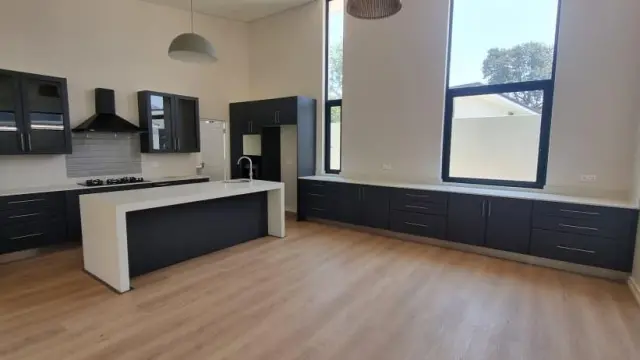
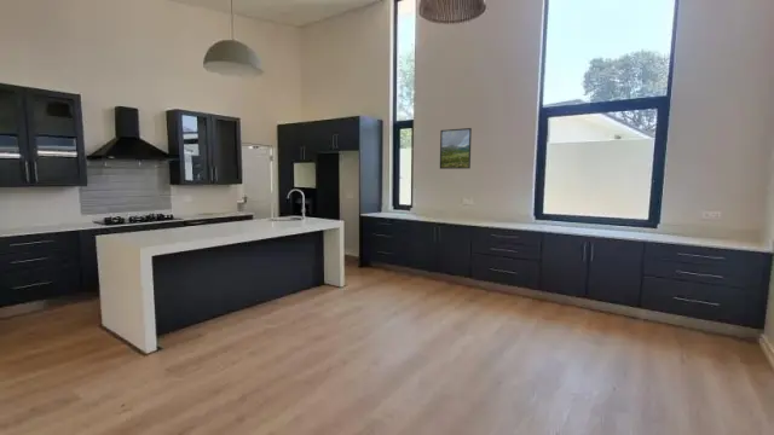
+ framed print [439,127,473,170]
